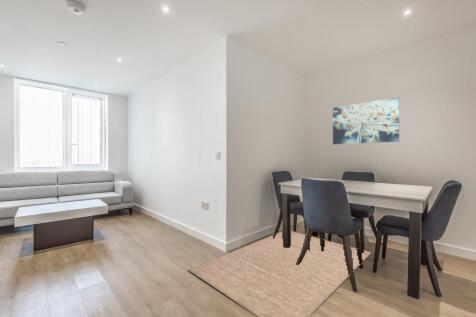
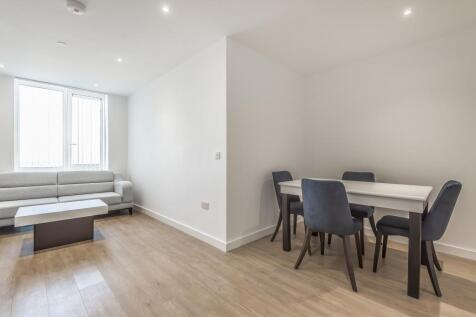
- rug [188,230,372,317]
- wall art [332,96,400,145]
